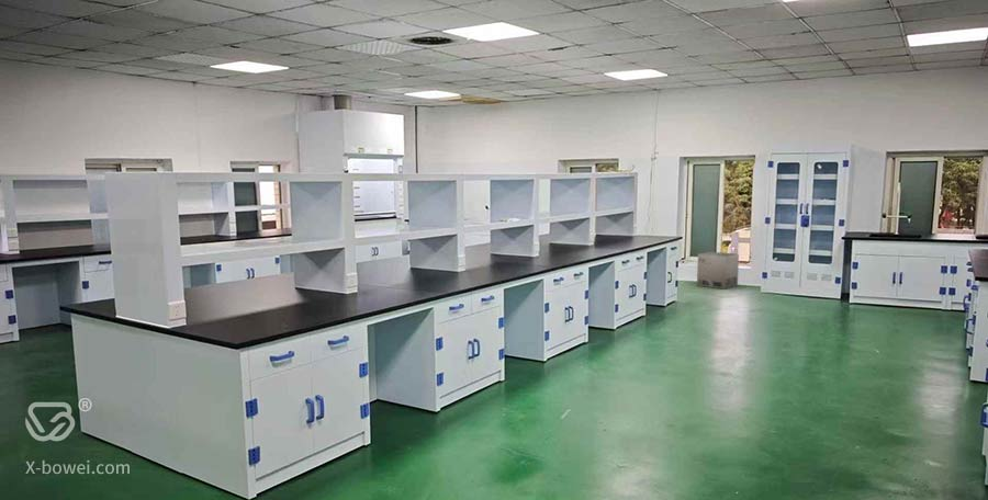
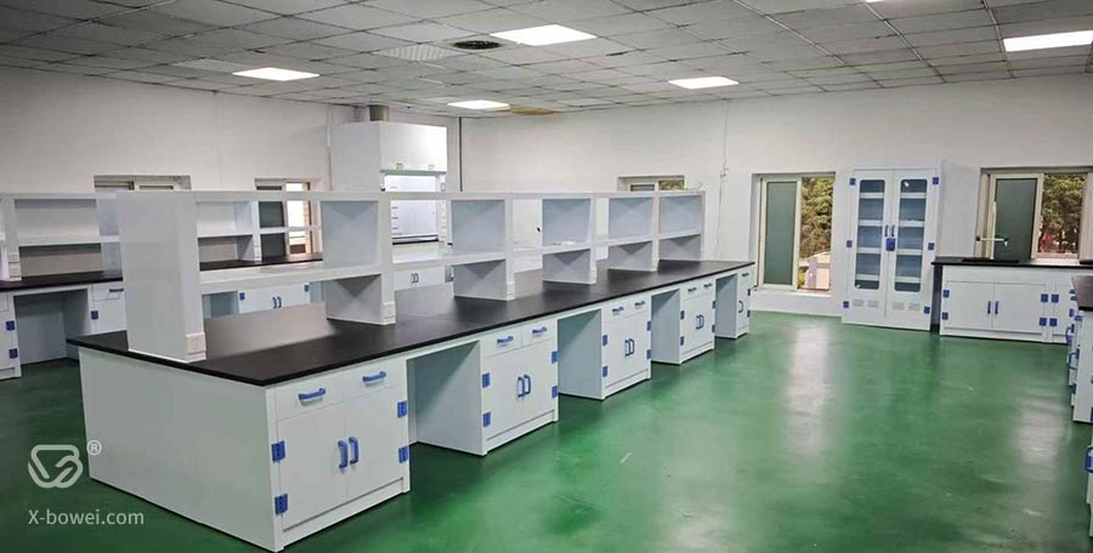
- cardboard box [696,251,740,291]
